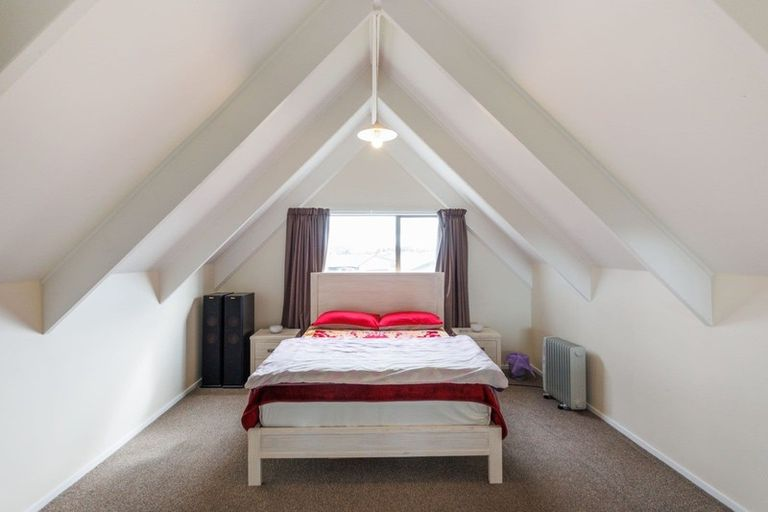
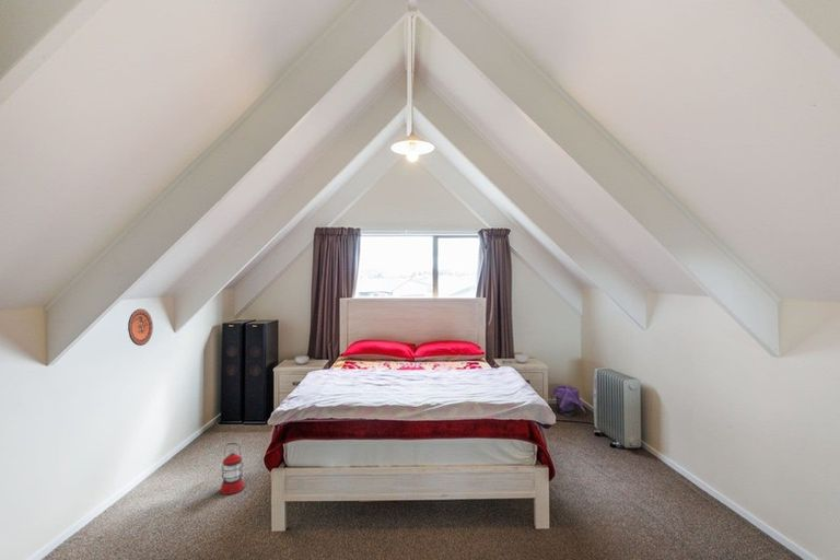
+ decorative plate [127,308,154,347]
+ lantern [219,442,245,495]
